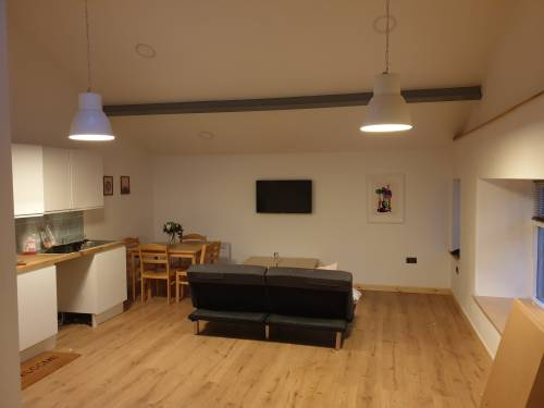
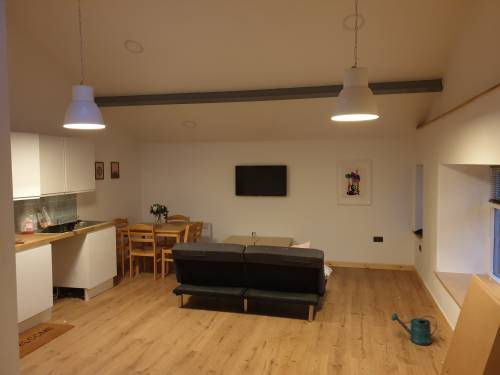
+ watering can [390,312,438,346]
